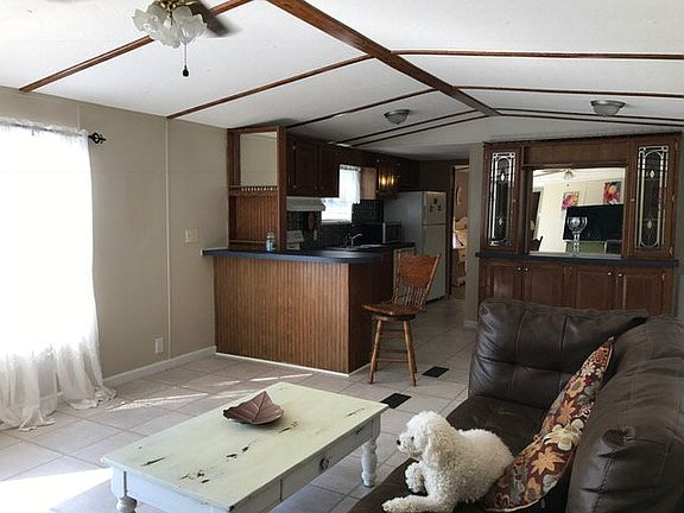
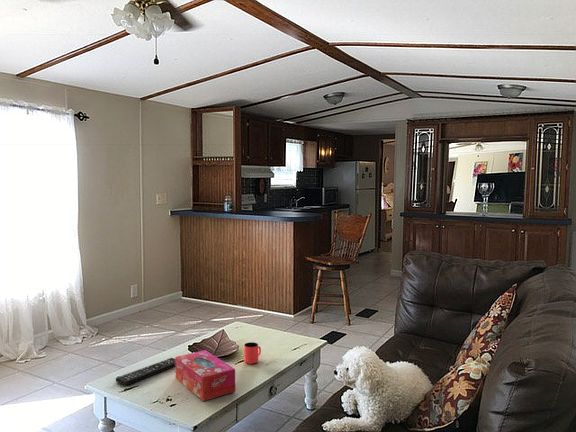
+ tissue box [174,349,236,402]
+ remote control [115,357,175,386]
+ cup [243,341,262,365]
